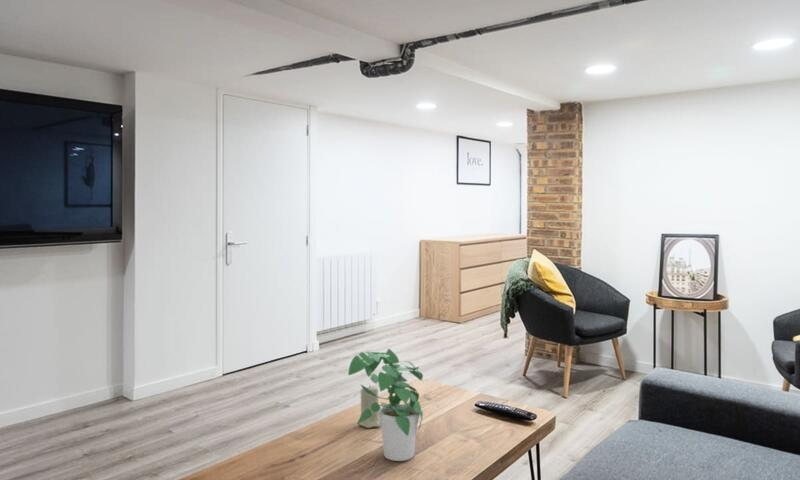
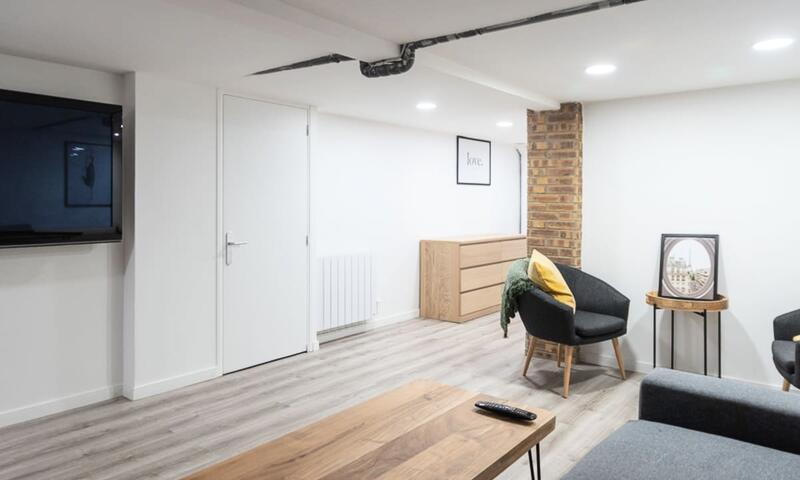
- potted plant [347,348,426,462]
- candle [358,383,381,429]
